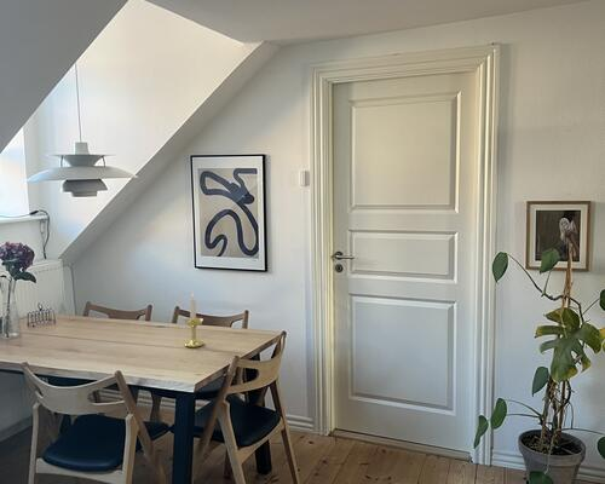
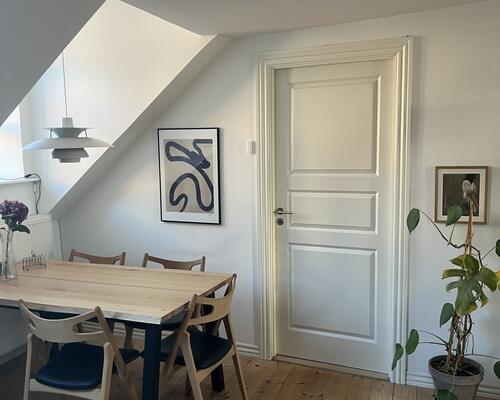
- candlestick [183,294,204,348]
